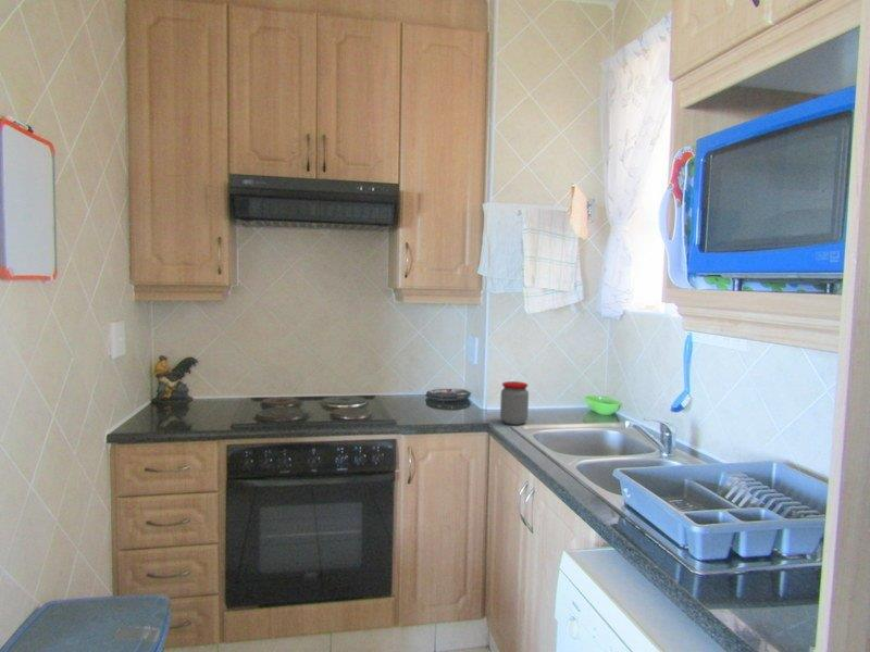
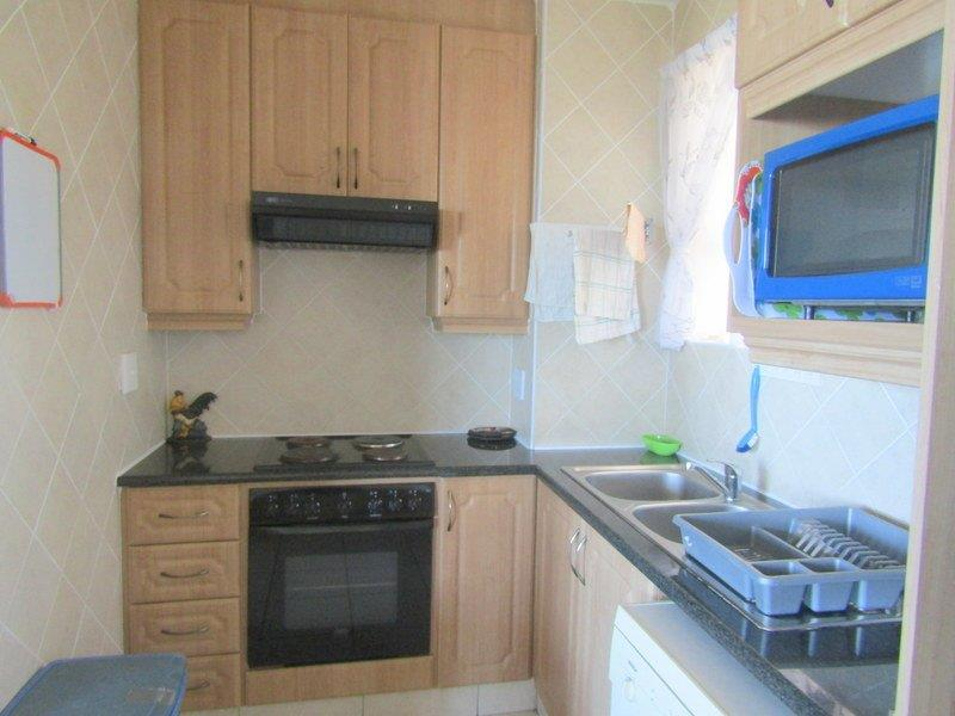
- jar [499,380,530,426]
